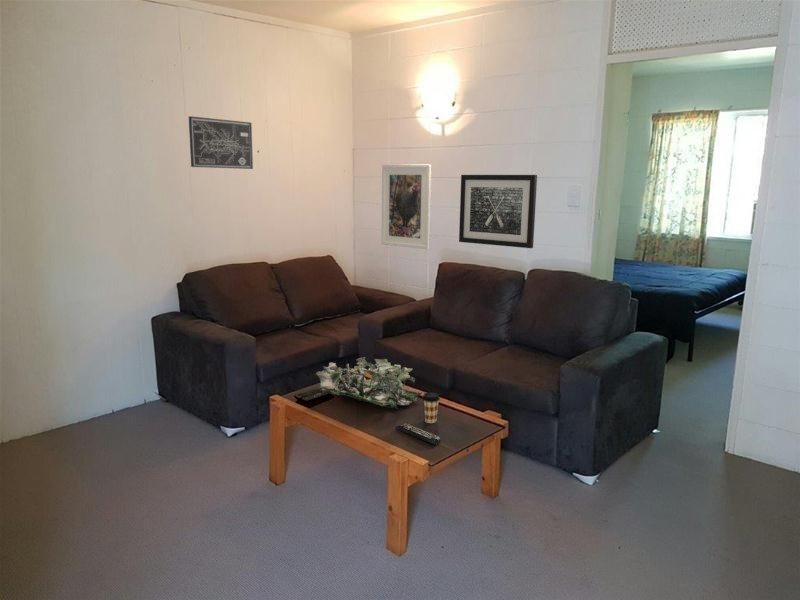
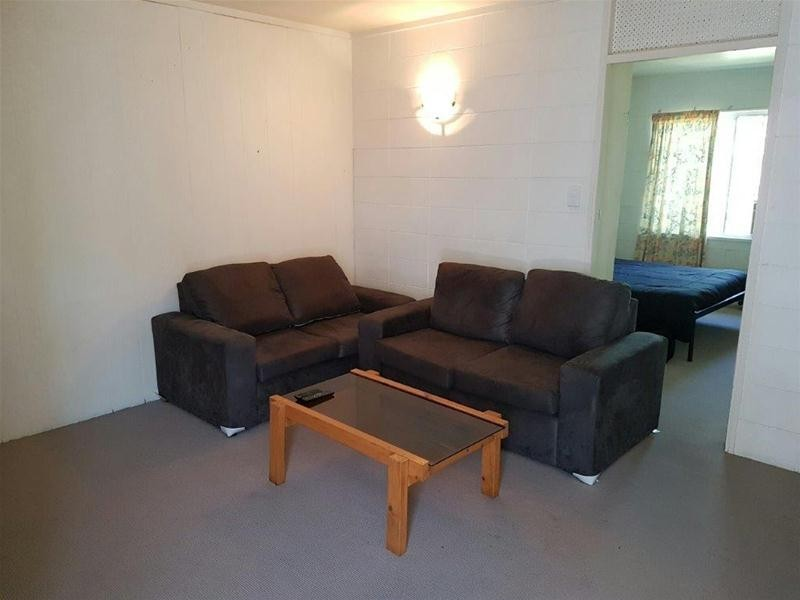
- remote control [395,422,441,446]
- wall art [458,174,538,249]
- wall art [188,115,254,170]
- plant [315,356,423,410]
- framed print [380,163,432,250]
- coffee cup [421,391,441,424]
